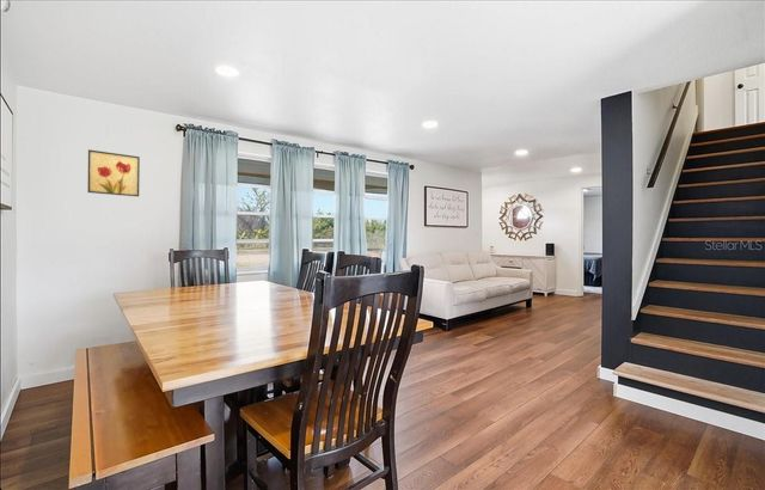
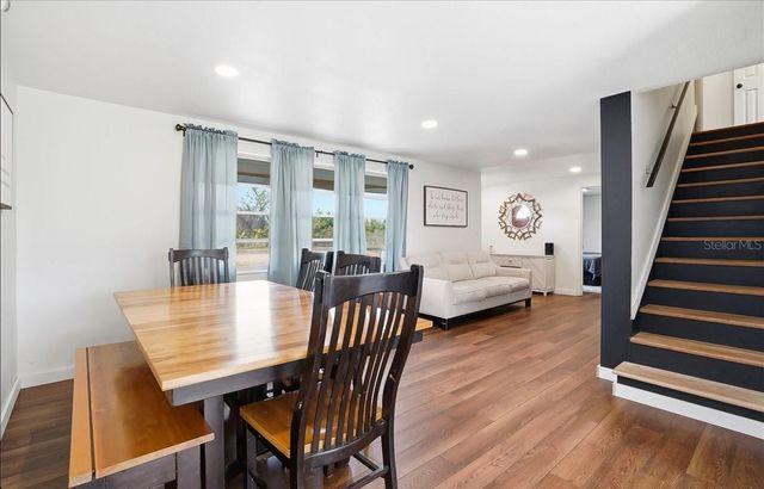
- wall art [86,148,141,197]
